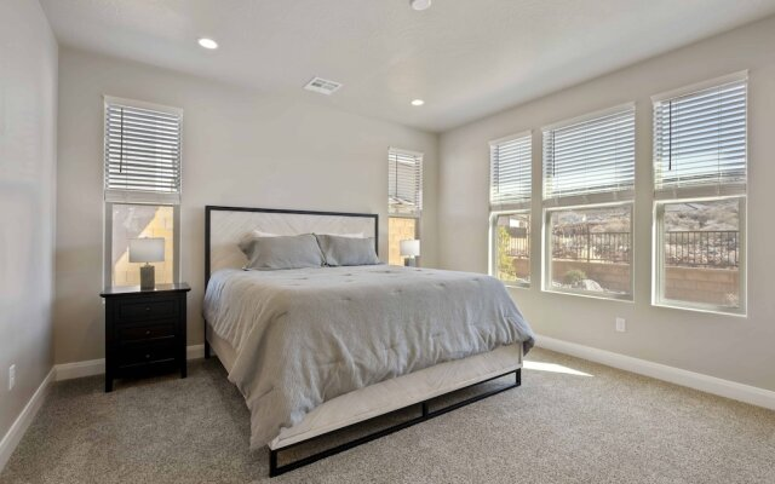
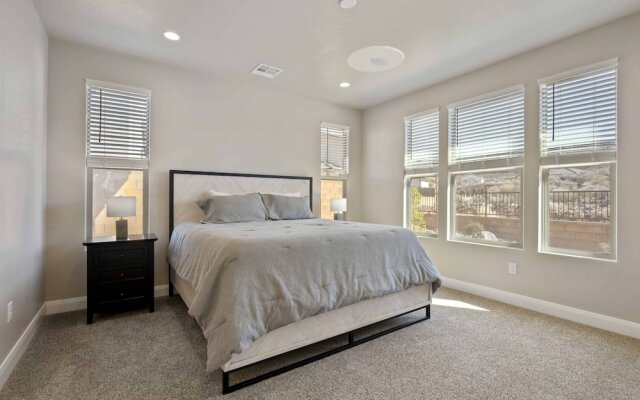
+ ceiling light [347,45,405,73]
